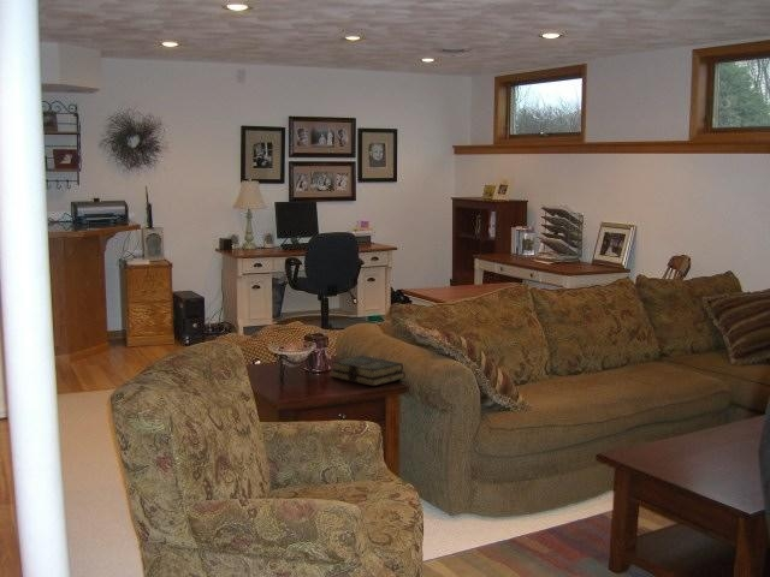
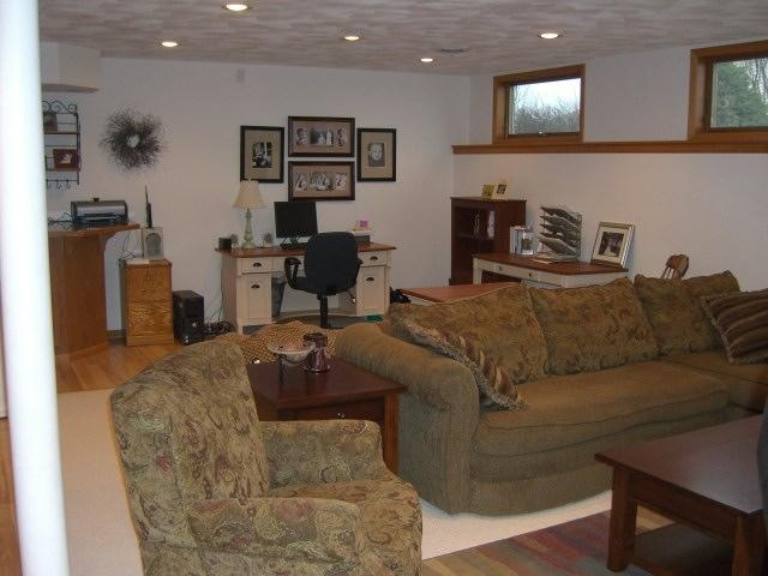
- book [328,355,407,387]
